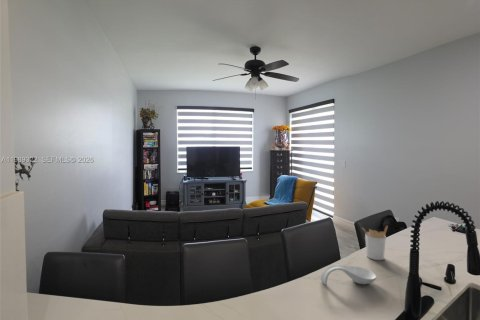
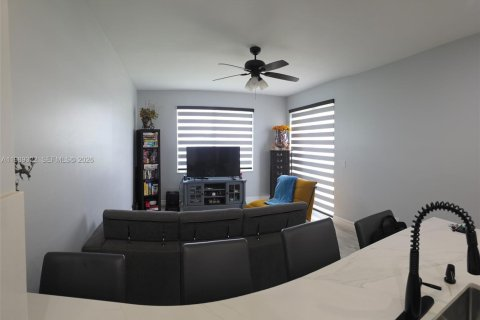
- utensil holder [360,225,389,261]
- spoon rest [320,264,377,286]
